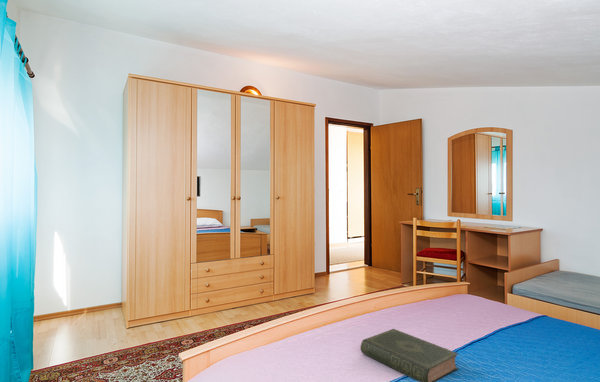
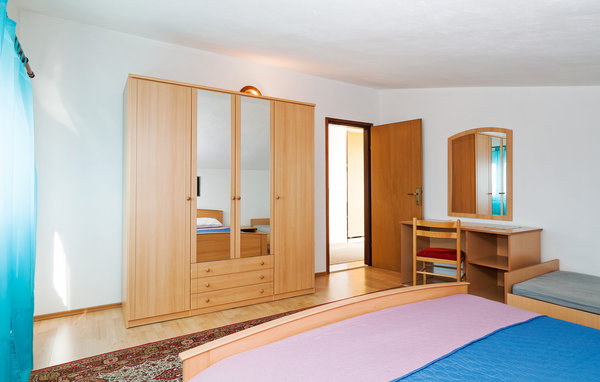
- book [360,328,459,382]
